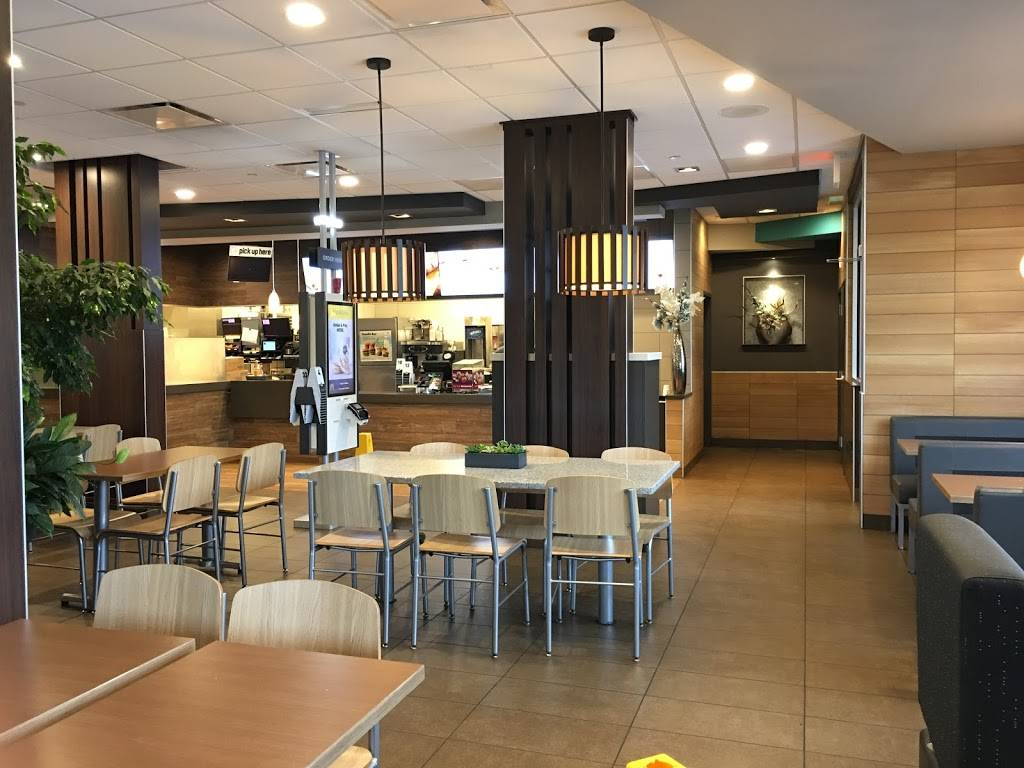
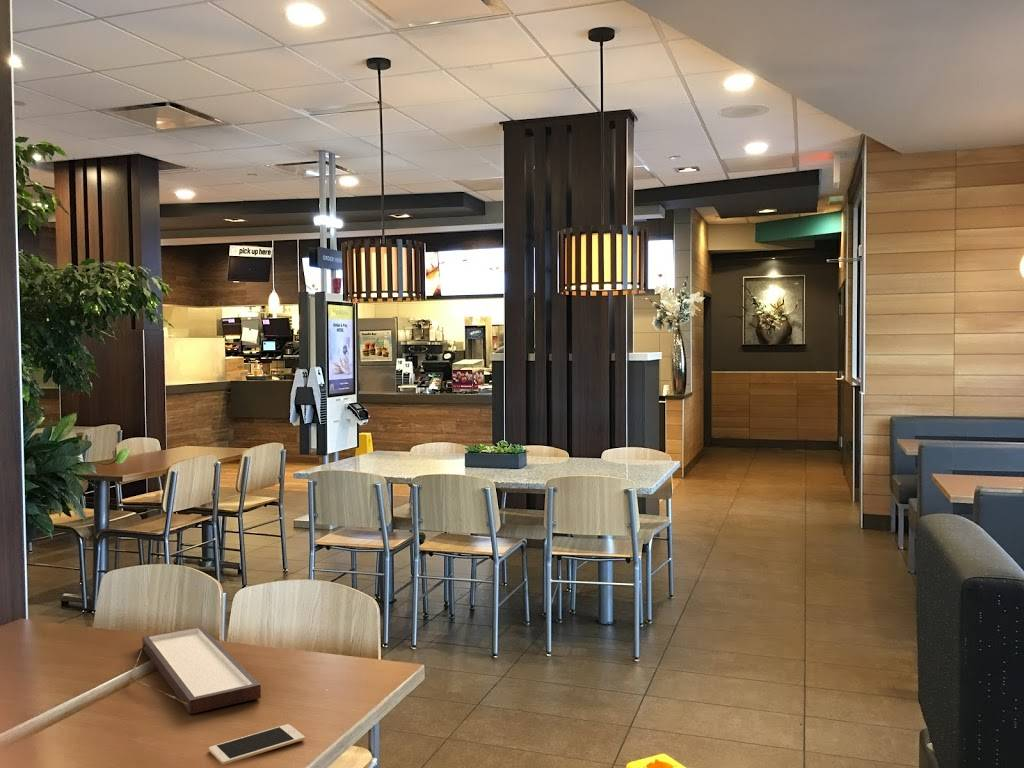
+ tray [128,625,262,715]
+ cell phone [208,723,306,765]
